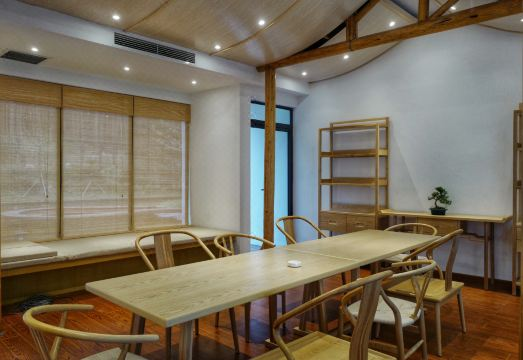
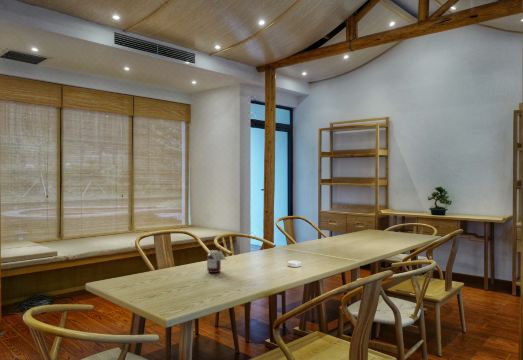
+ jar [206,249,227,274]
